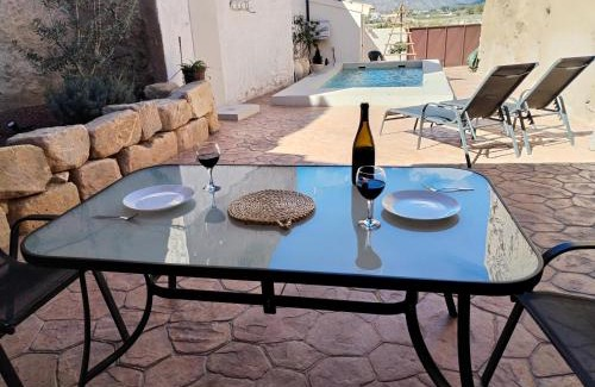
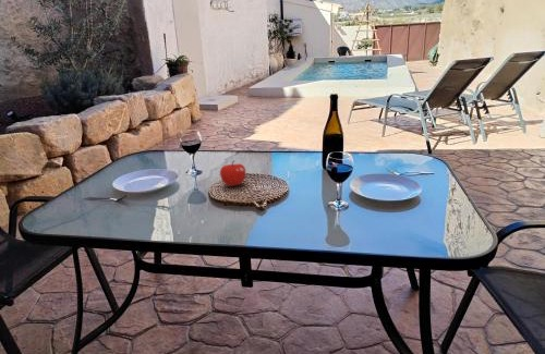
+ fruit [219,160,246,187]
